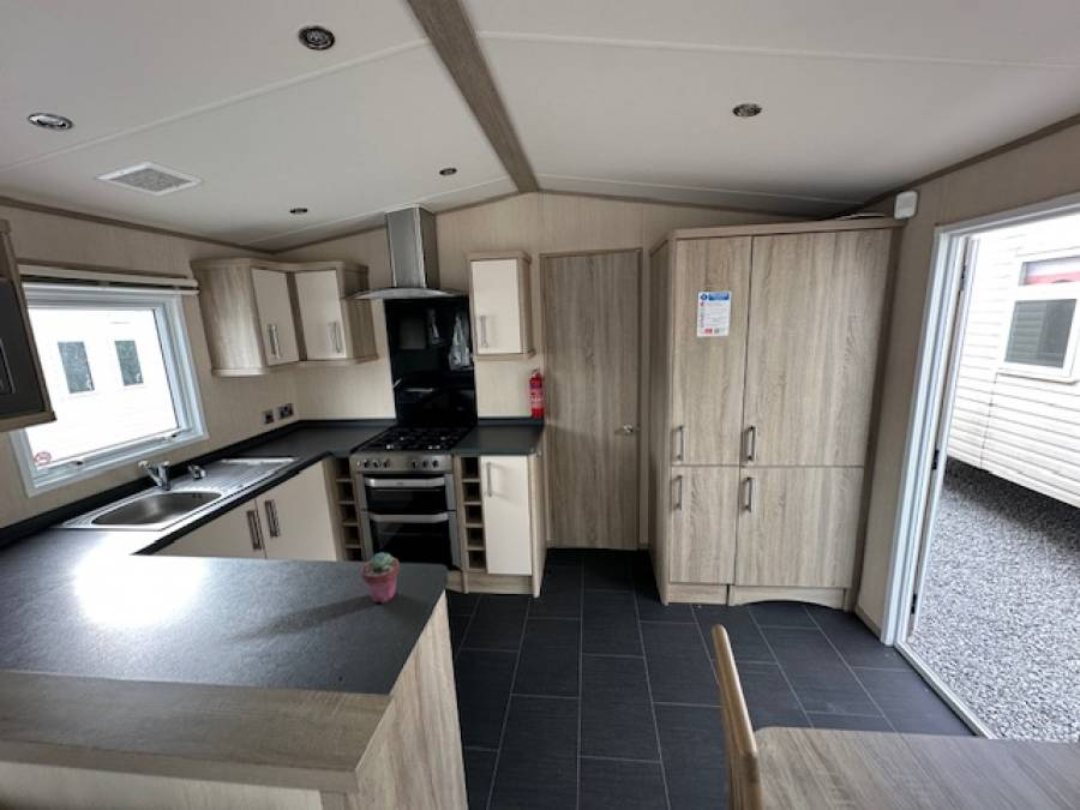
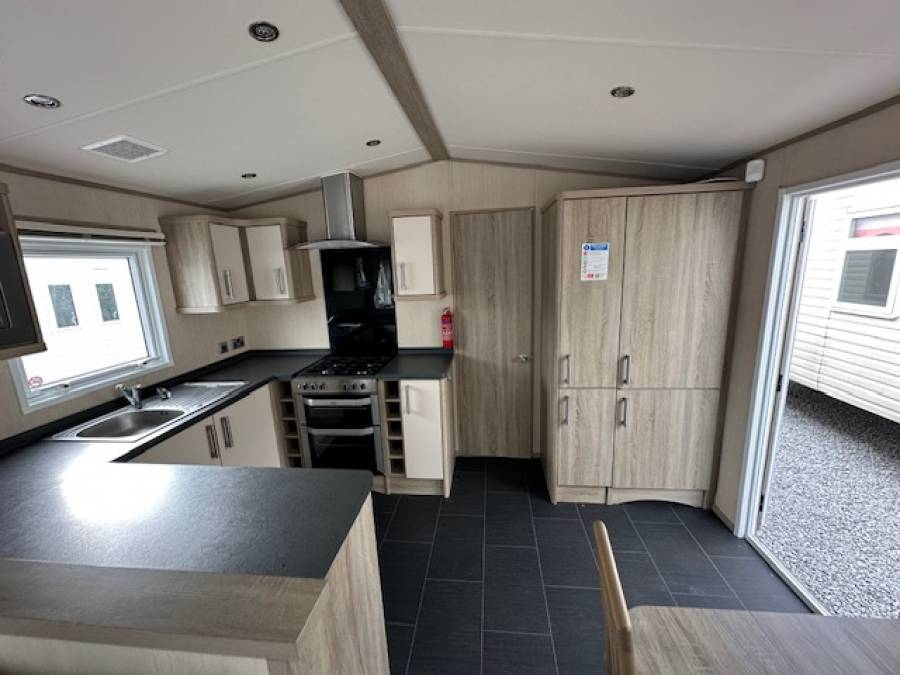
- potted succulent [360,551,401,605]
